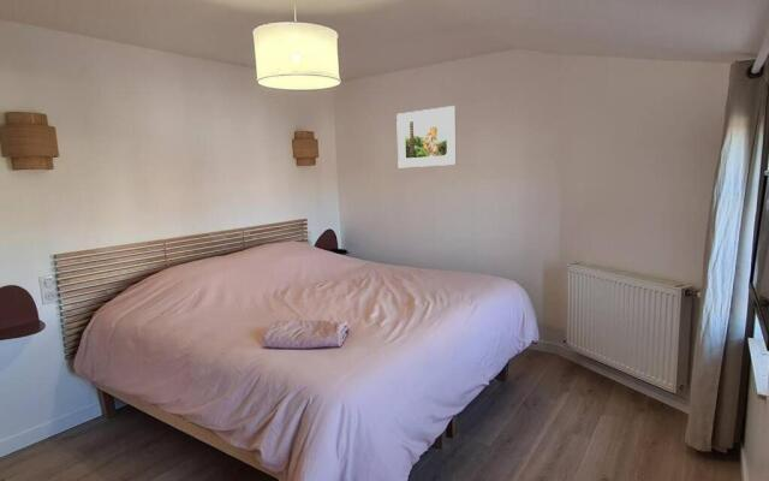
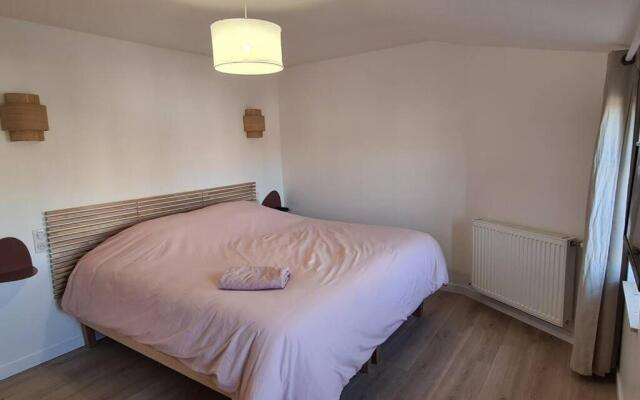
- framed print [395,105,458,168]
